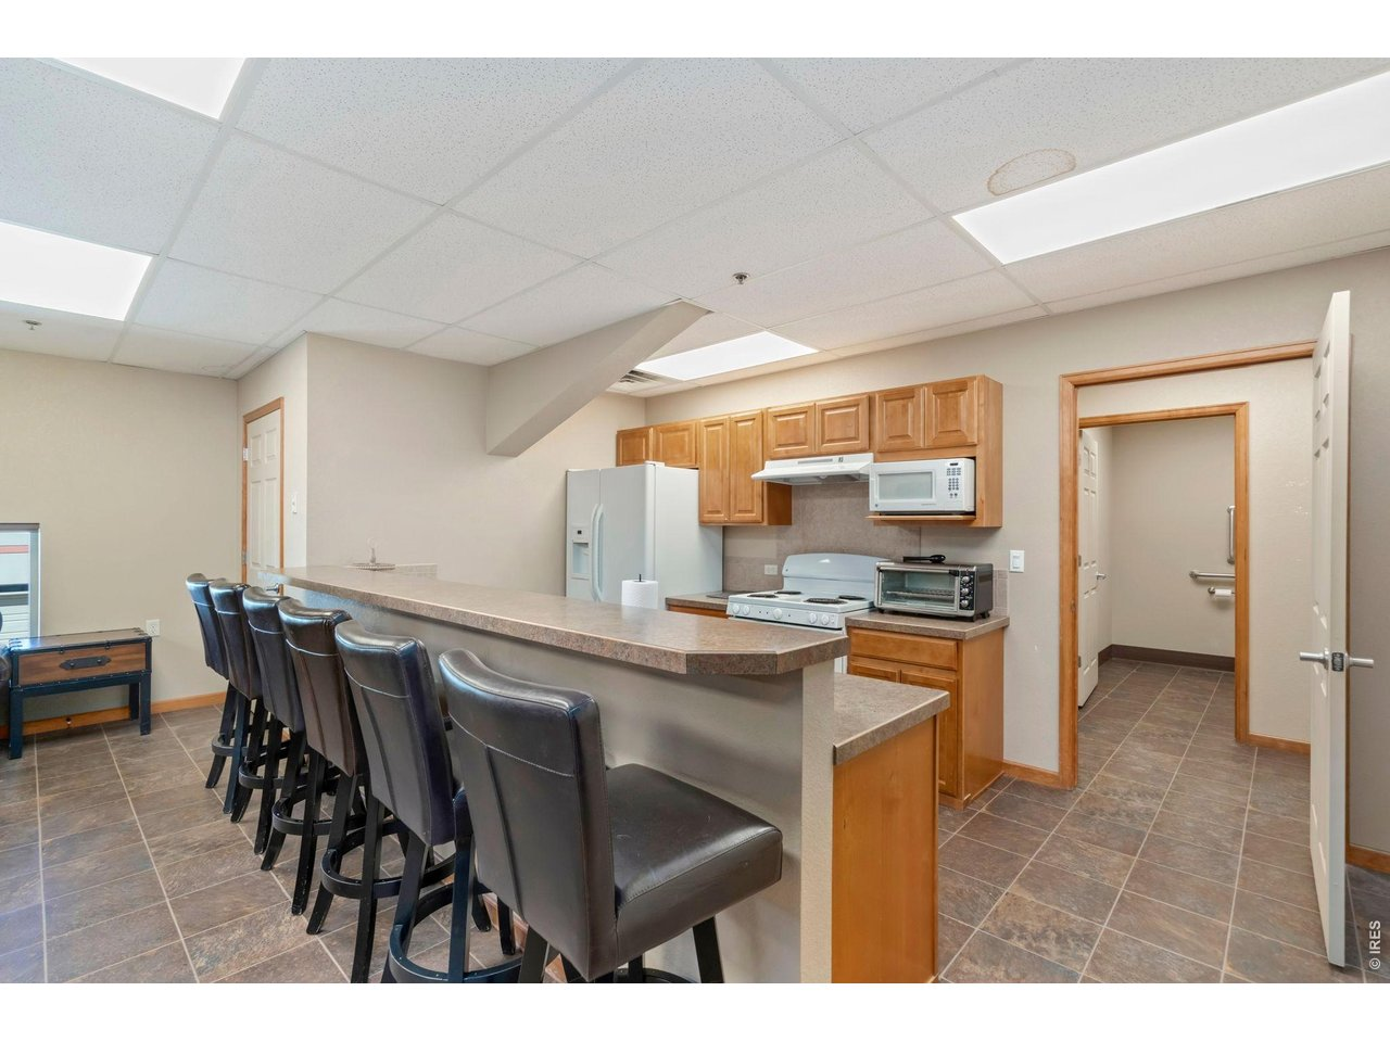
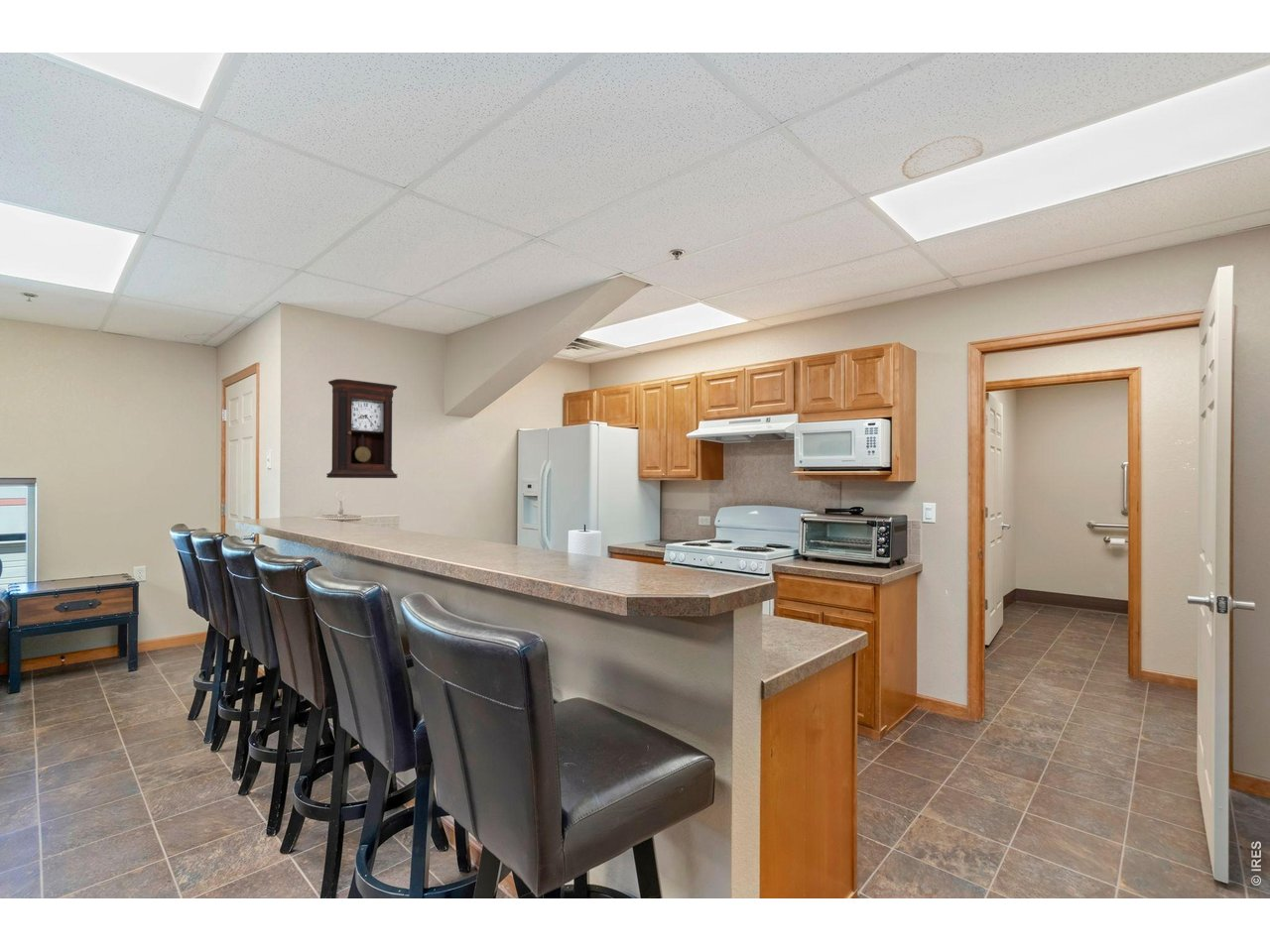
+ pendulum clock [325,378,399,479]
